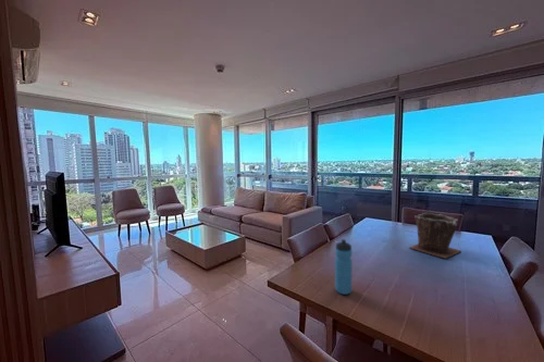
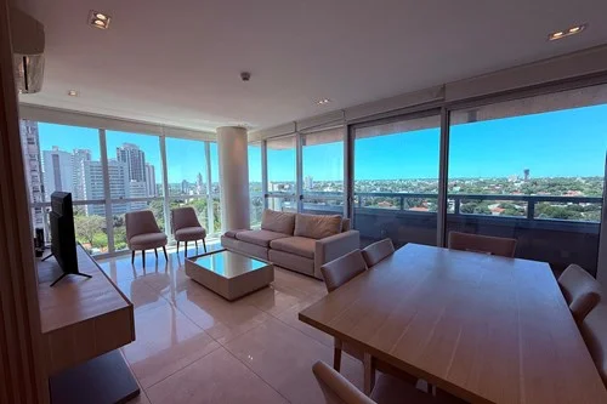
- plant pot [408,212,462,260]
- water bottle [334,238,354,296]
